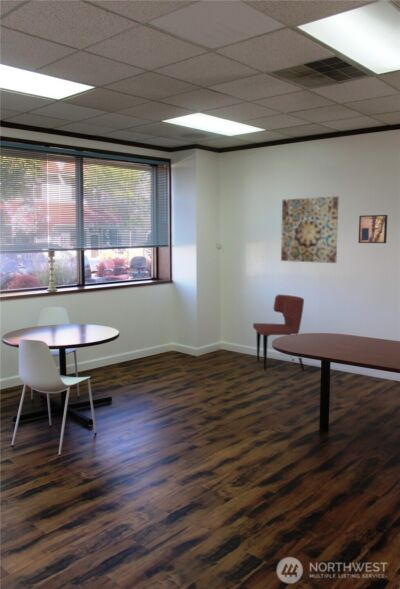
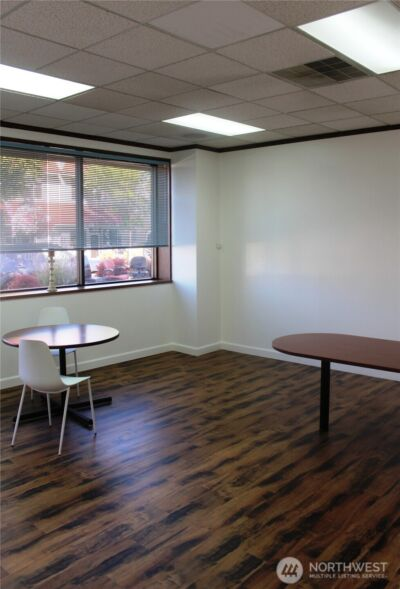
- dining chair [252,294,305,371]
- wall art [357,214,388,244]
- wall art [280,196,339,264]
